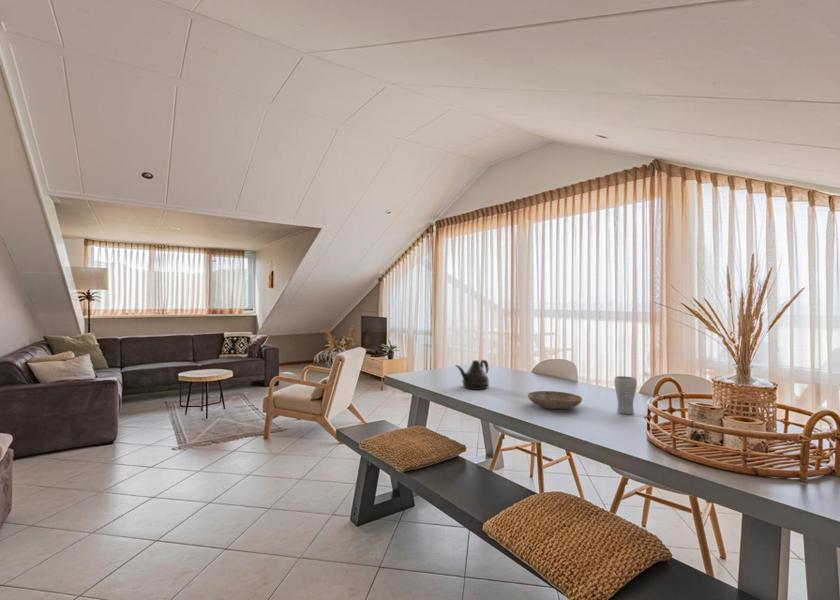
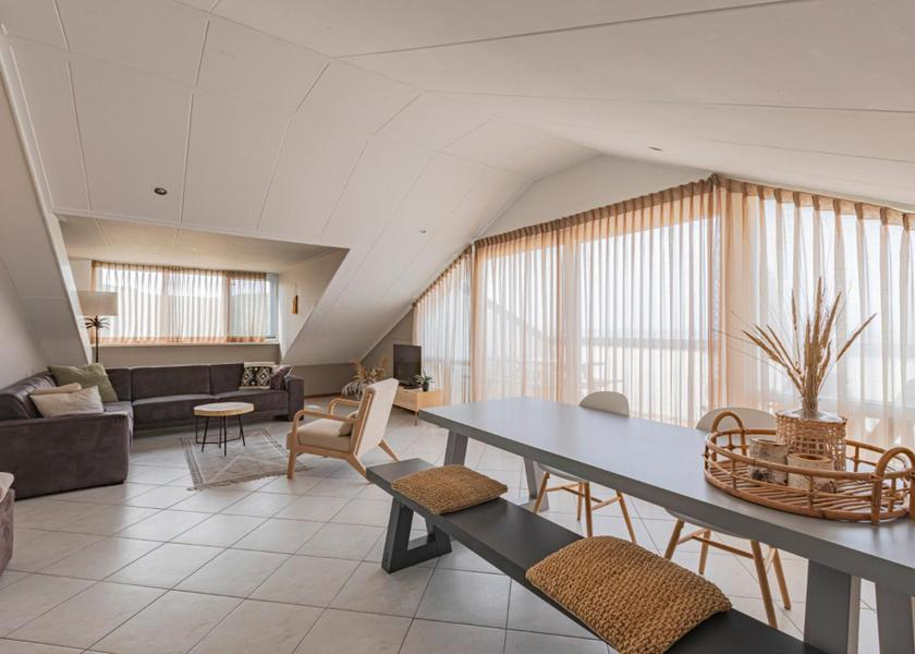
- teapot [454,359,491,391]
- drinking glass [613,375,638,415]
- ceramic bowl [527,390,583,410]
